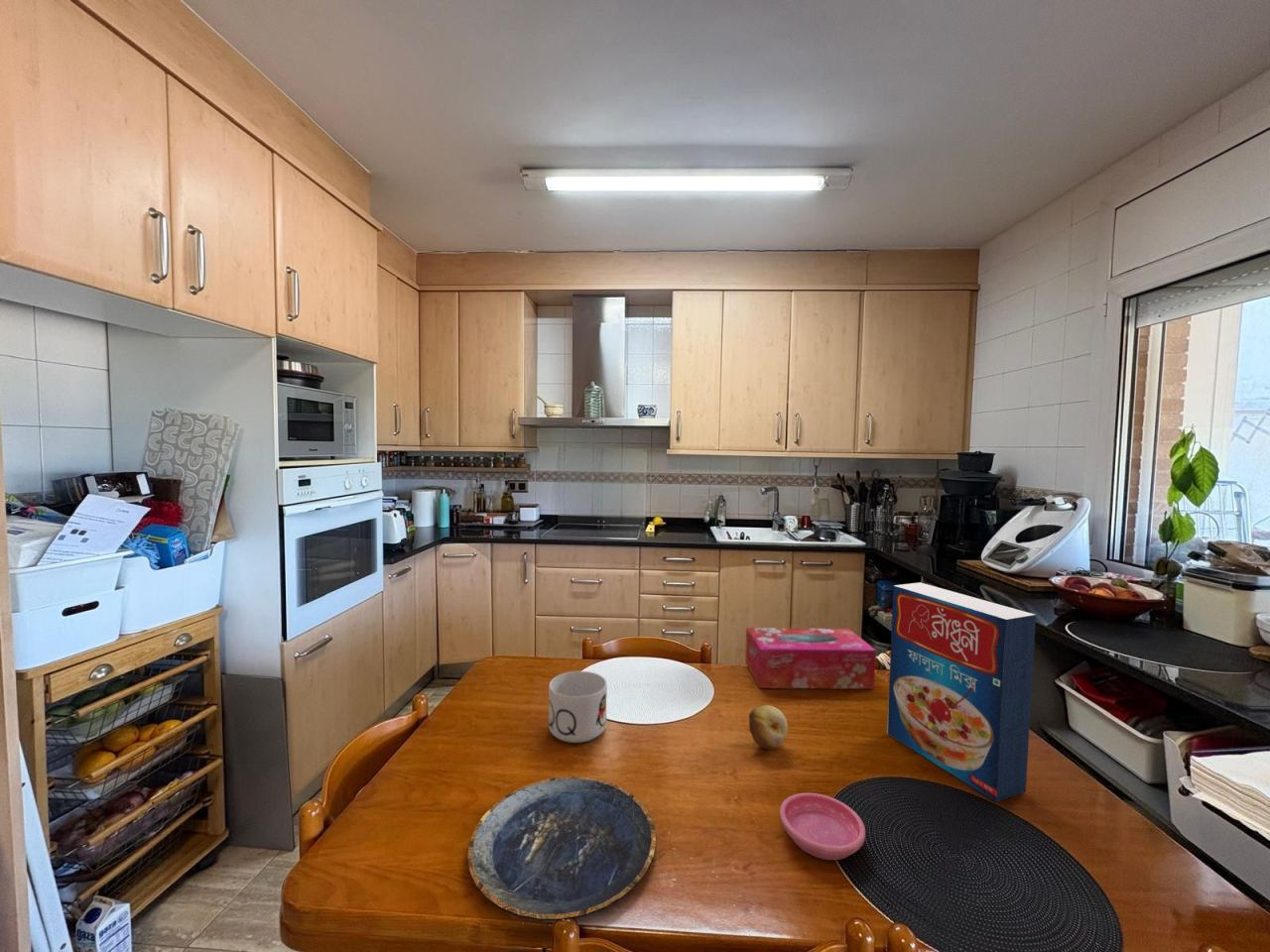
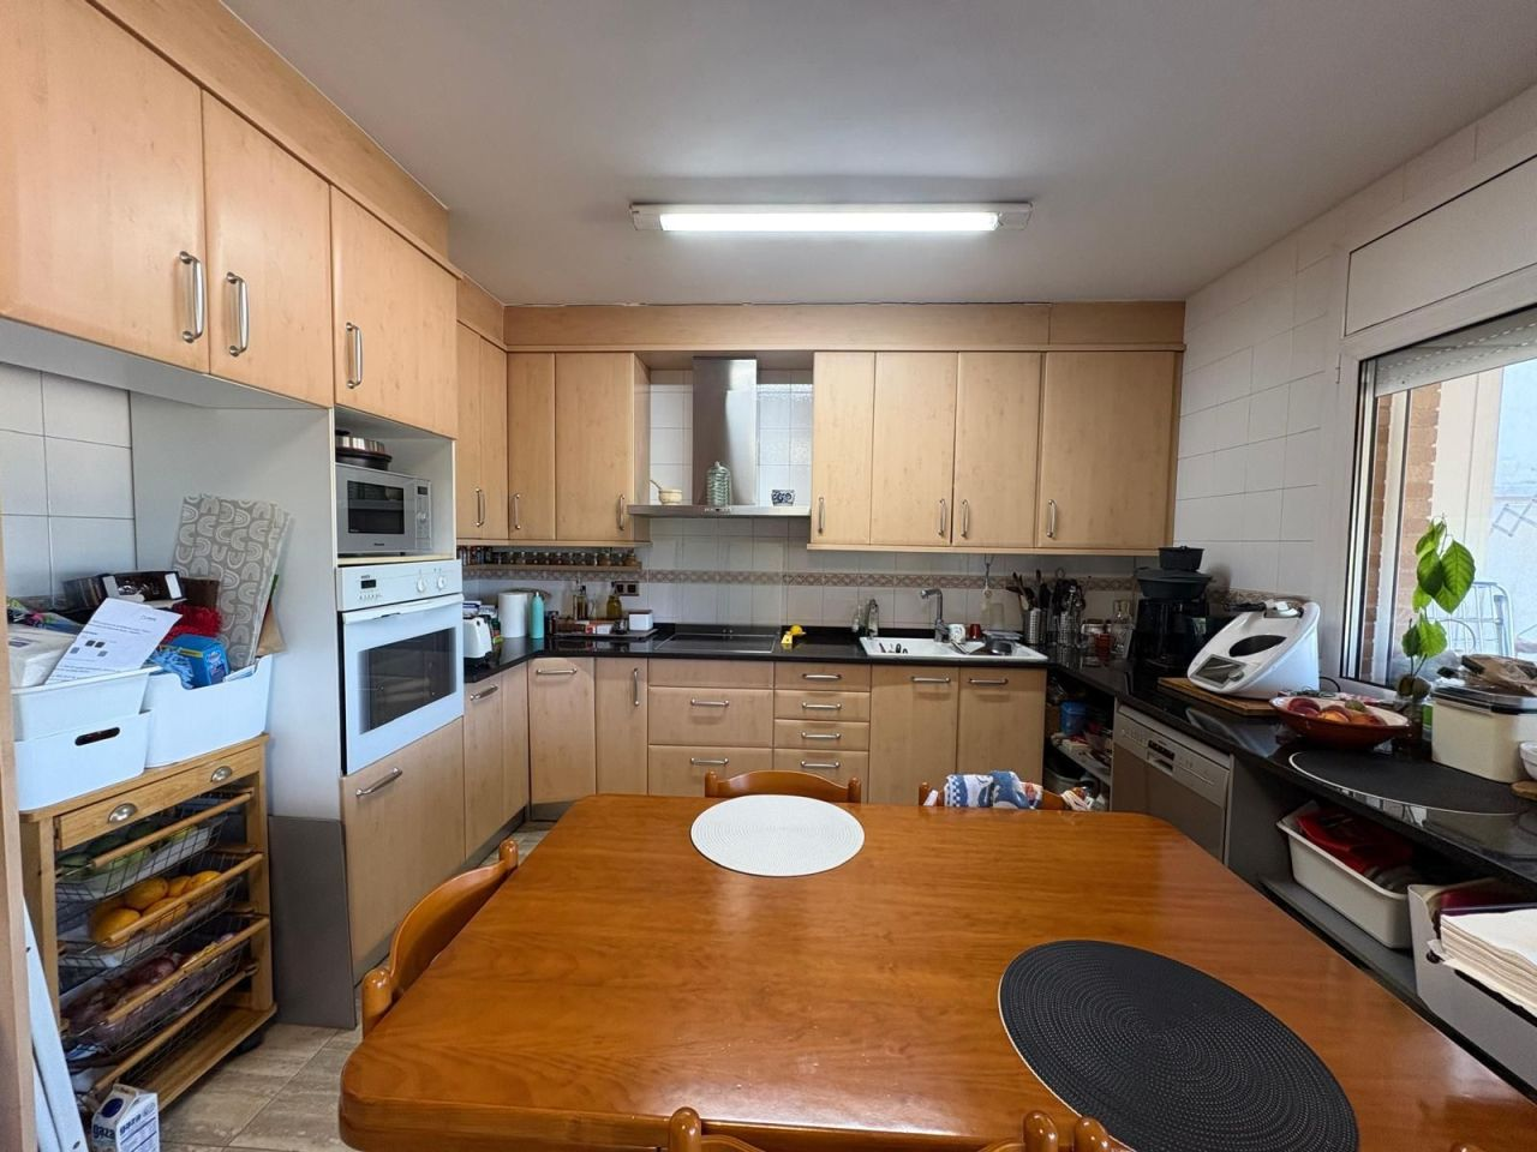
- fruit [748,704,789,750]
- mug [548,670,608,744]
- tissue box [744,627,877,690]
- cereal box [886,581,1037,803]
- saucer [779,792,866,861]
- plate [466,775,657,921]
